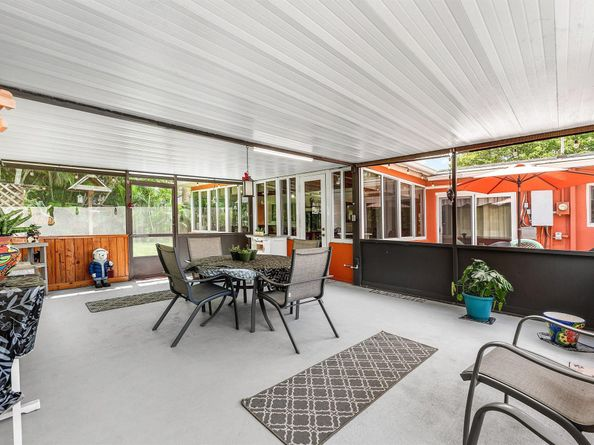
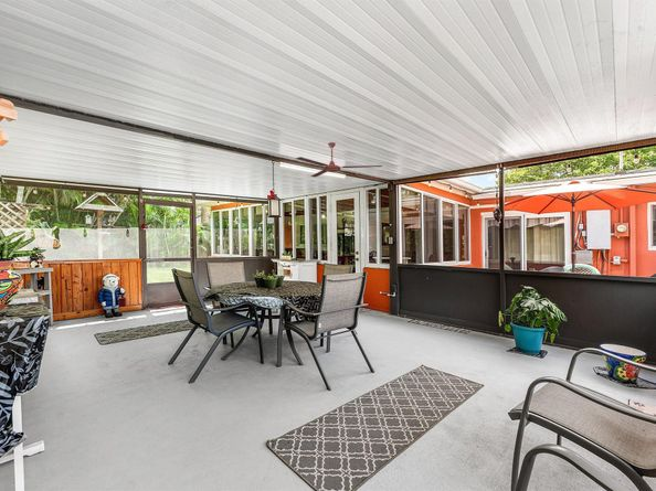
+ ceiling fan [295,141,383,179]
